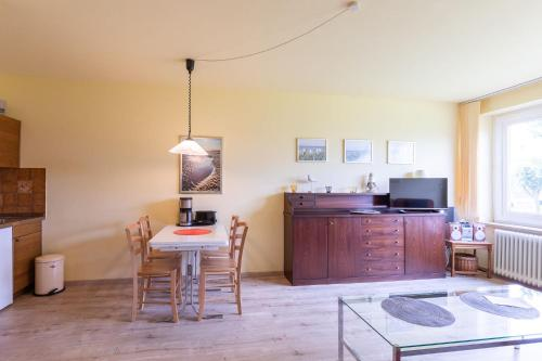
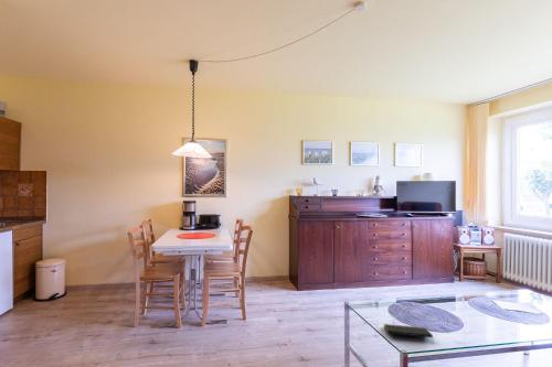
+ notepad [383,323,435,344]
